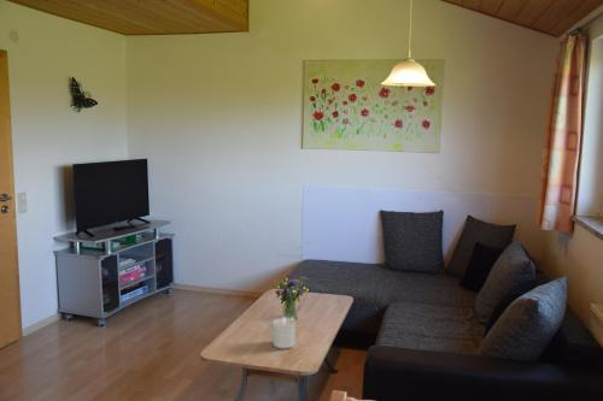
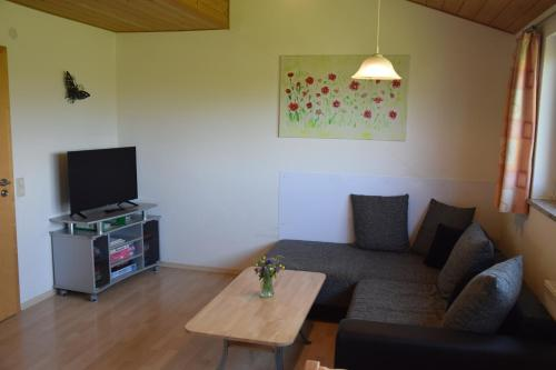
- candle [271,316,297,349]
